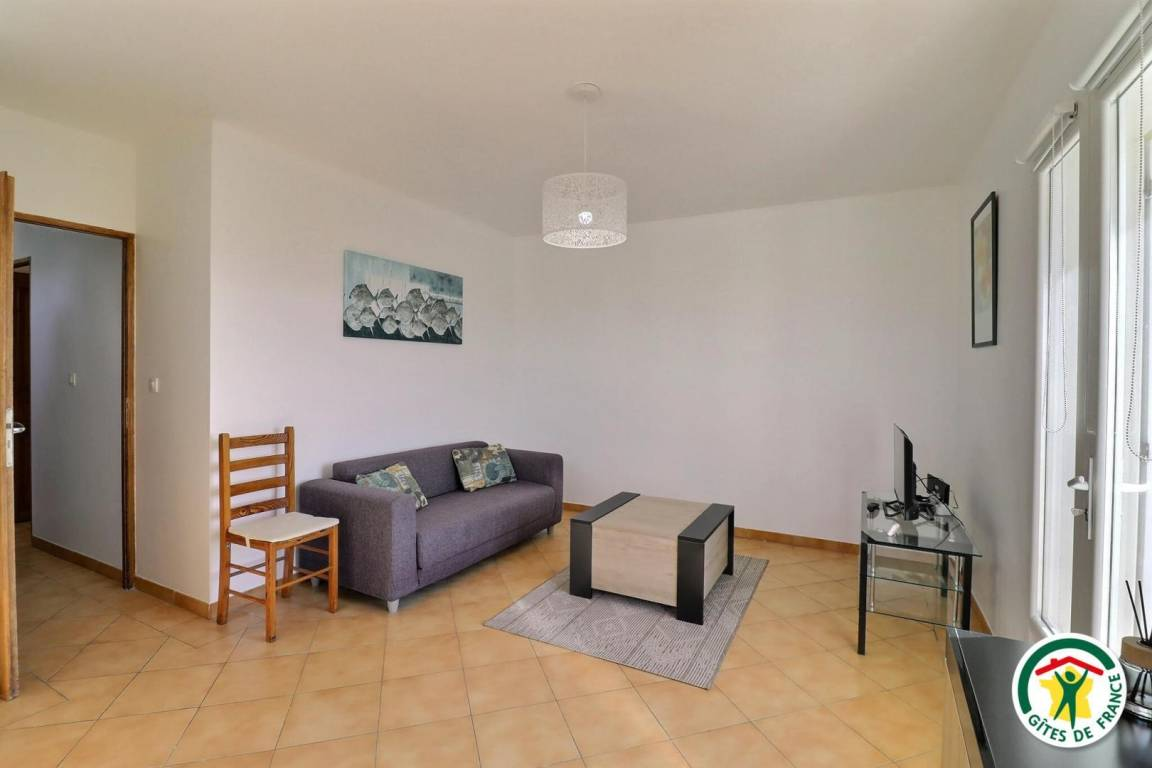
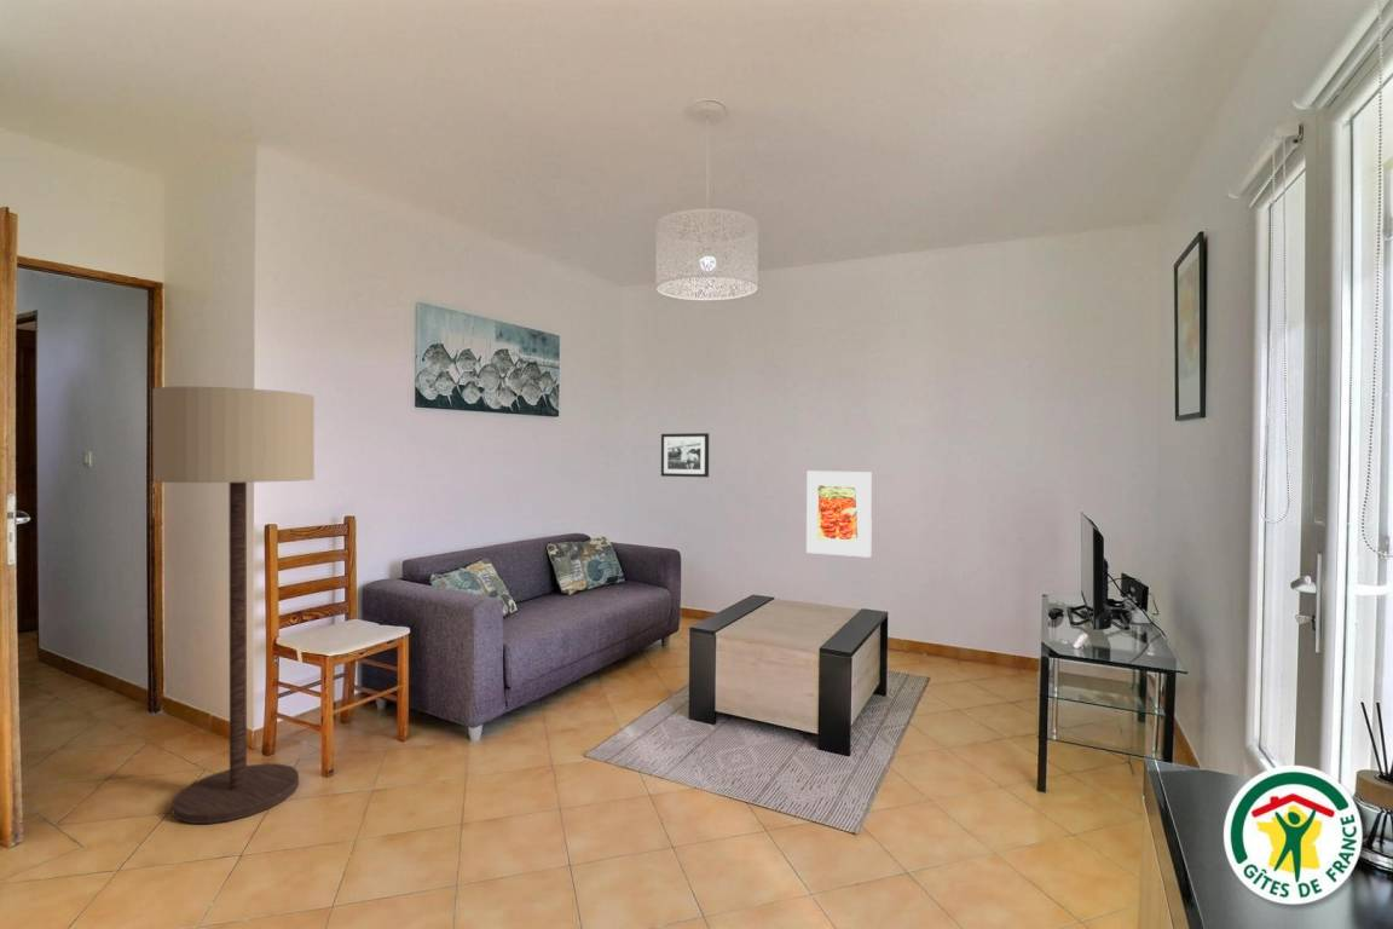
+ picture frame [660,432,710,478]
+ floor lamp [151,386,316,825]
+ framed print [805,471,873,559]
